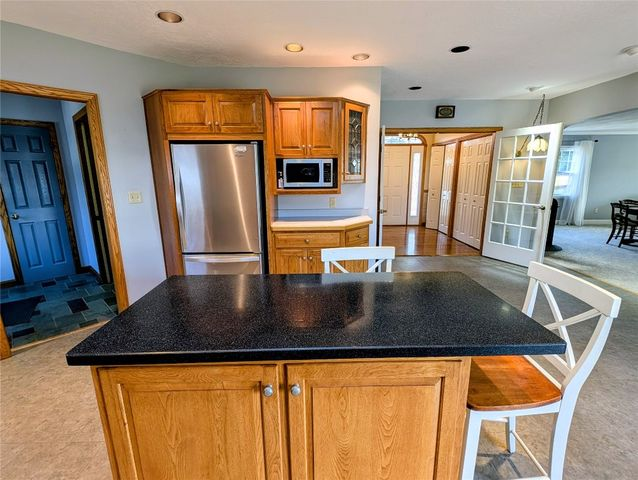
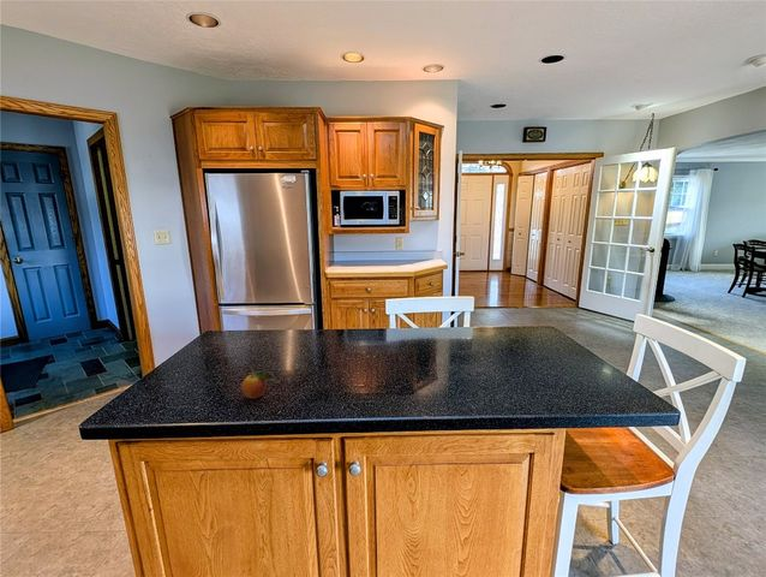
+ fruit [240,368,282,400]
